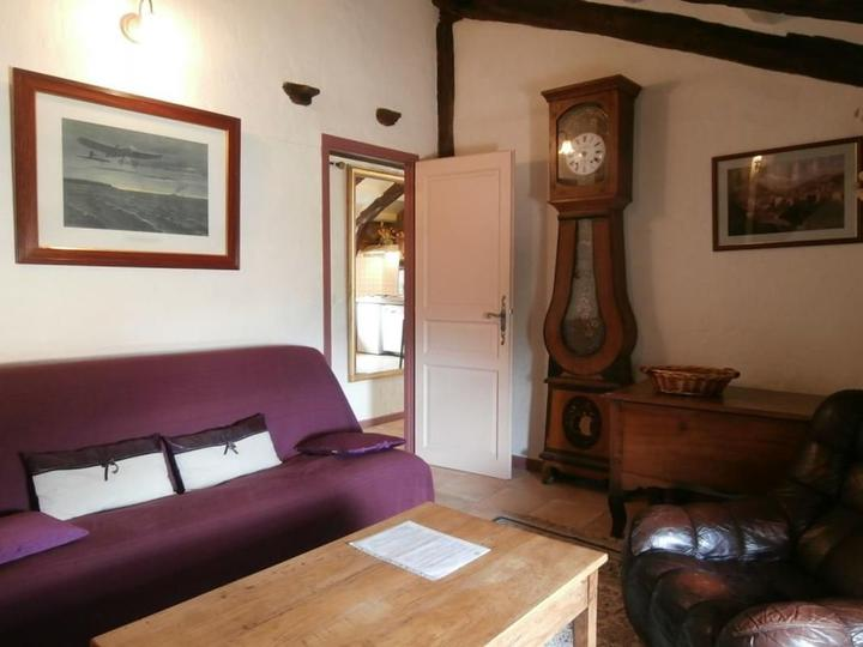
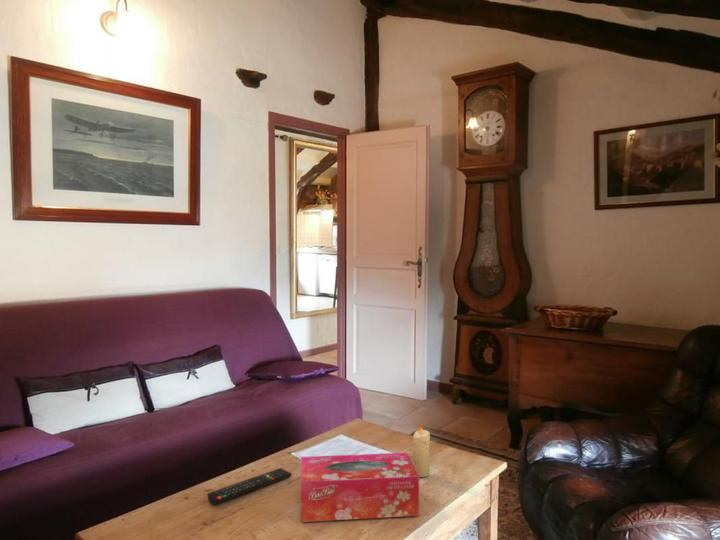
+ candle [412,423,431,478]
+ remote control [206,467,293,505]
+ tissue box [300,452,420,523]
